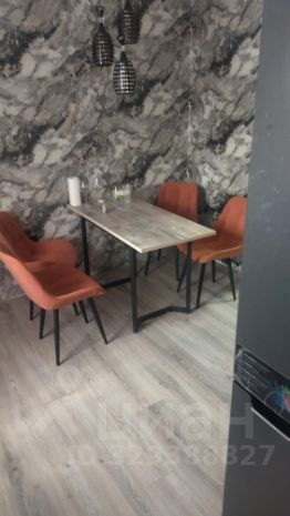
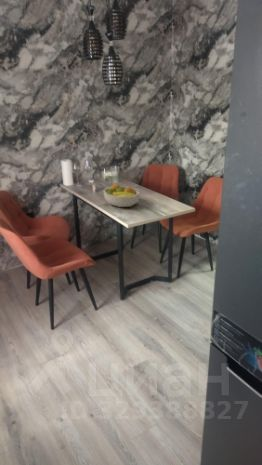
+ fruit bowl [102,183,141,208]
